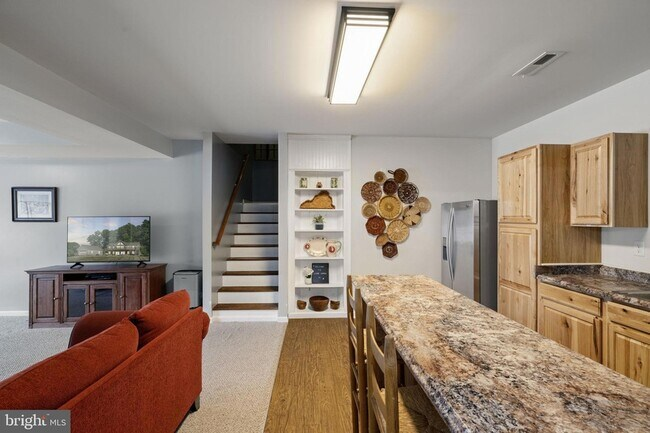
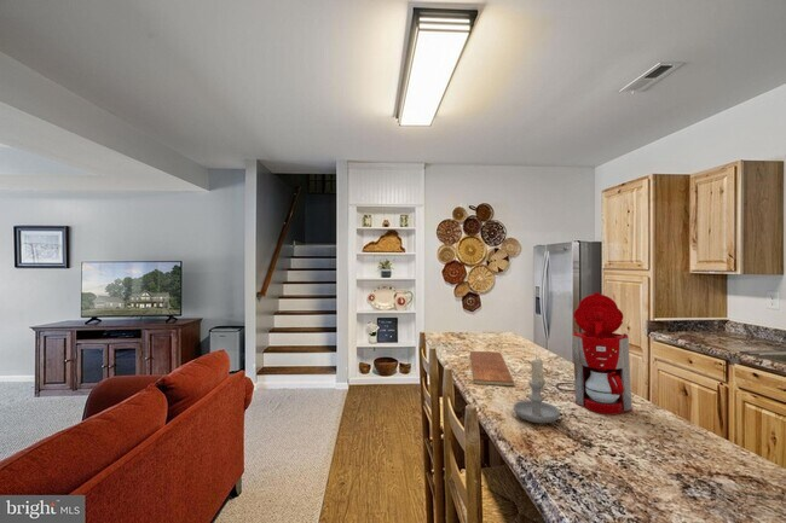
+ coffee maker [555,291,634,416]
+ candle [513,355,561,424]
+ chopping board [469,350,516,387]
